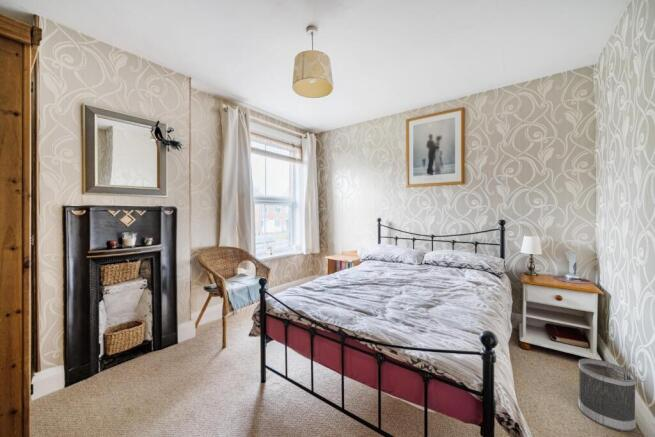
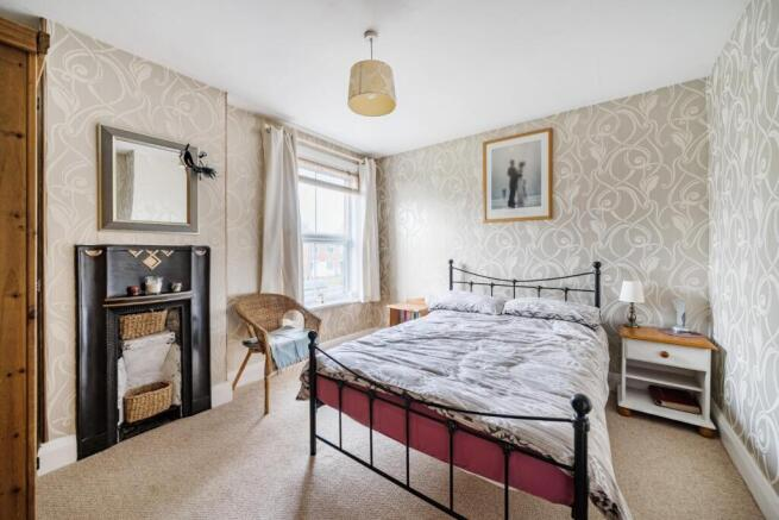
- wastebasket [577,358,637,432]
